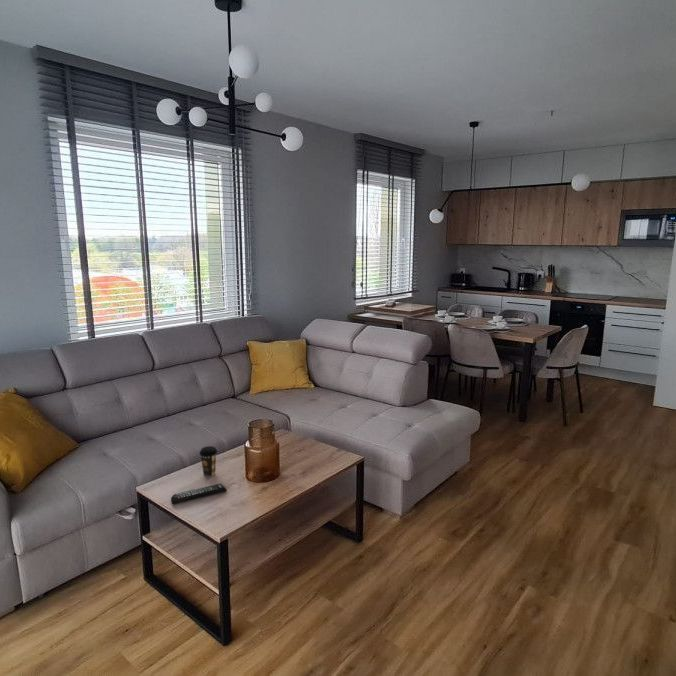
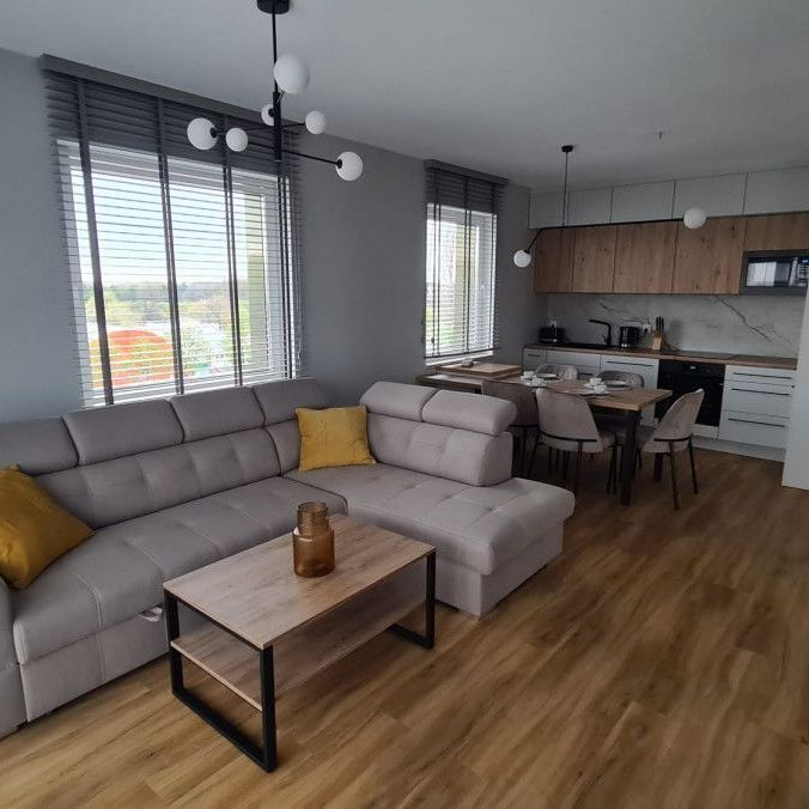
- remote control [170,483,228,505]
- coffee cup [198,445,218,478]
